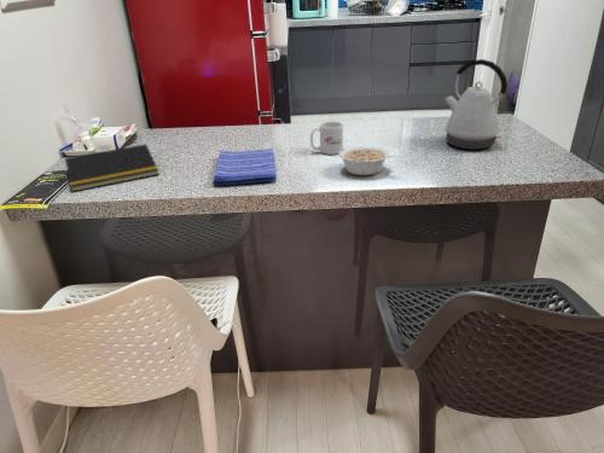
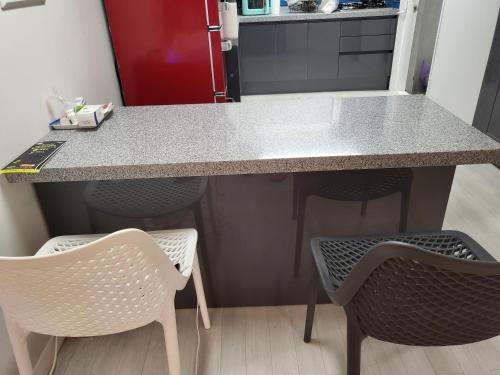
- notepad [64,143,161,193]
- kettle [442,58,509,150]
- dish towel [211,147,277,187]
- mug [309,121,344,156]
- legume [337,145,395,176]
